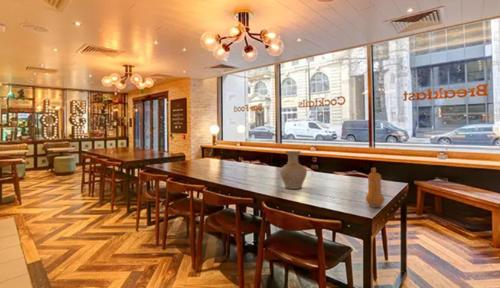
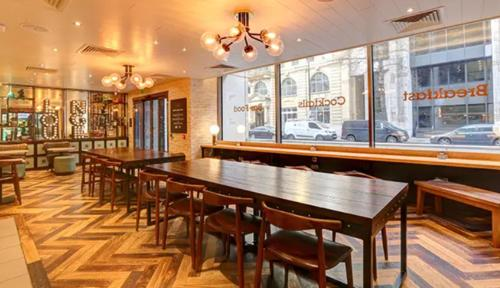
- pepper mill [364,167,385,208]
- vase [279,150,308,190]
